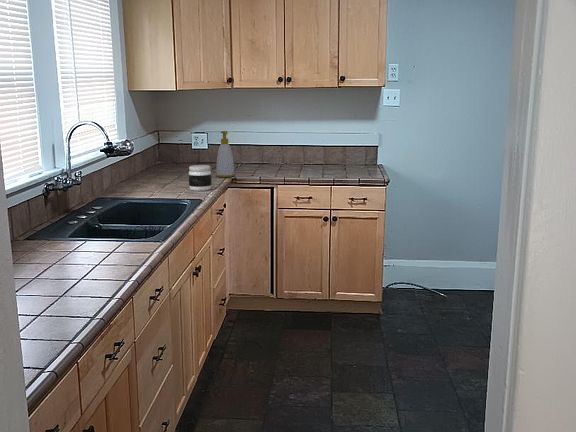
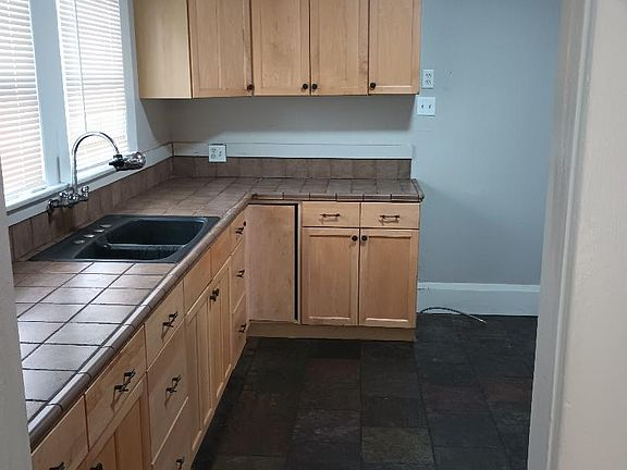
- soap bottle [215,130,236,178]
- jar [188,164,213,192]
